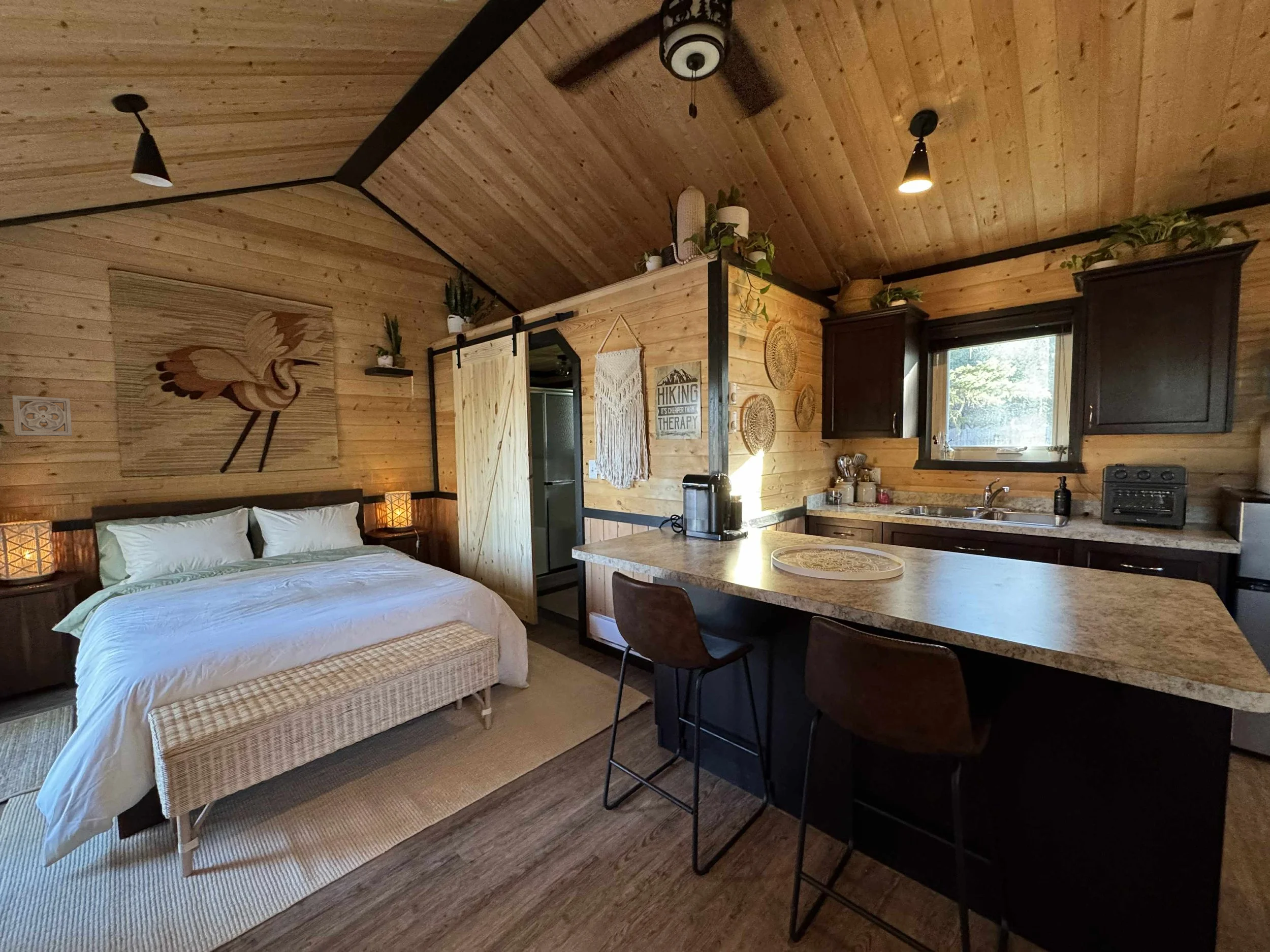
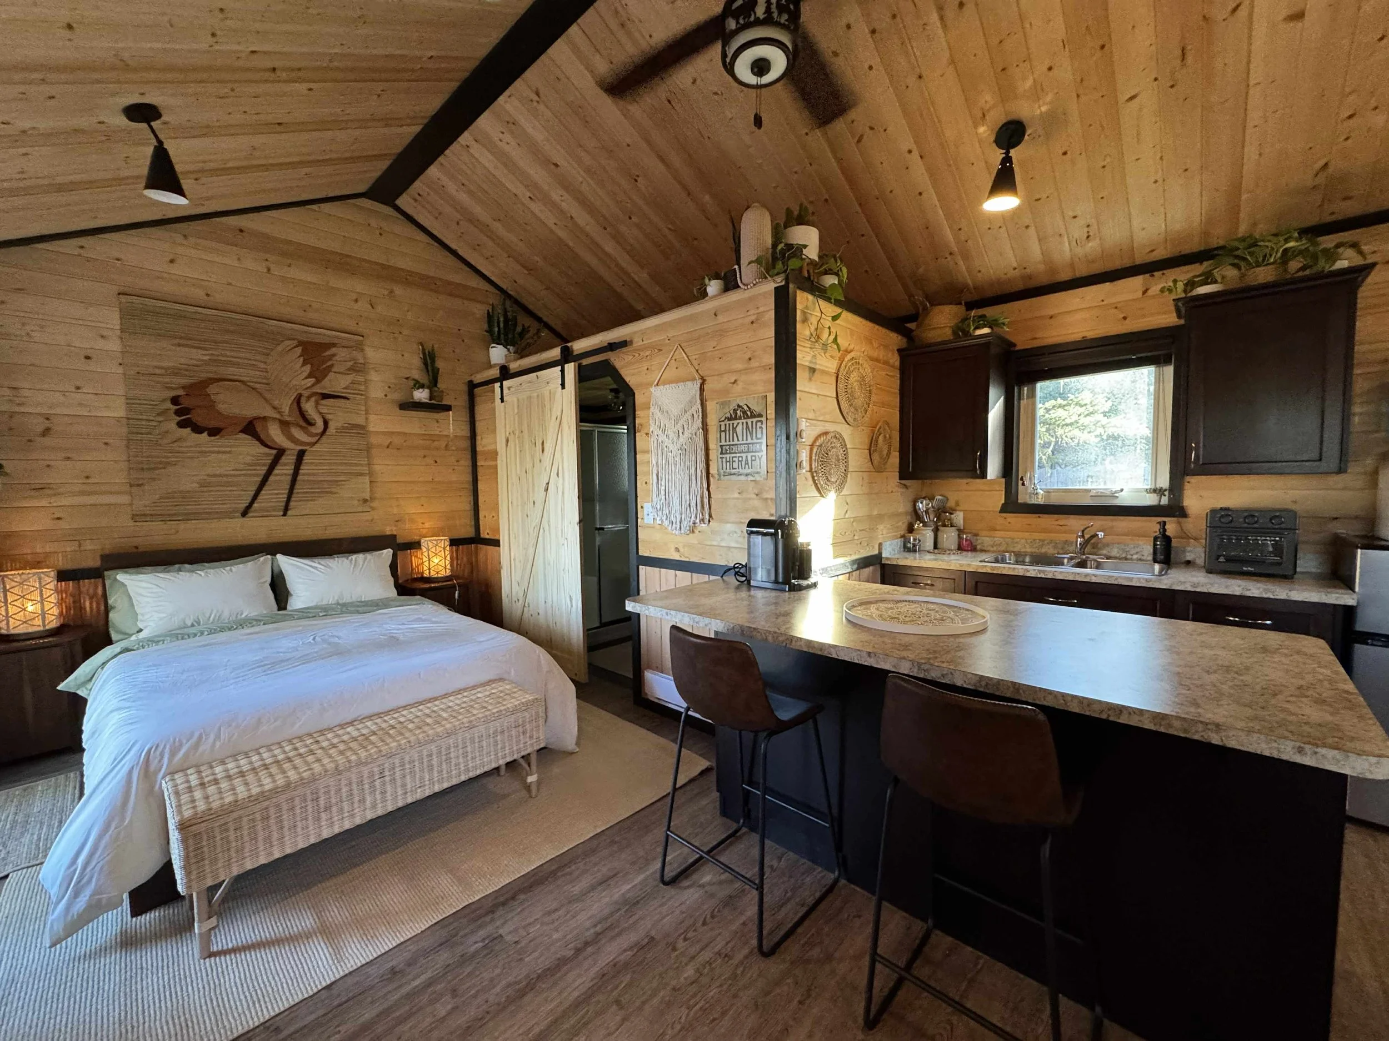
- wall ornament [12,395,73,437]
